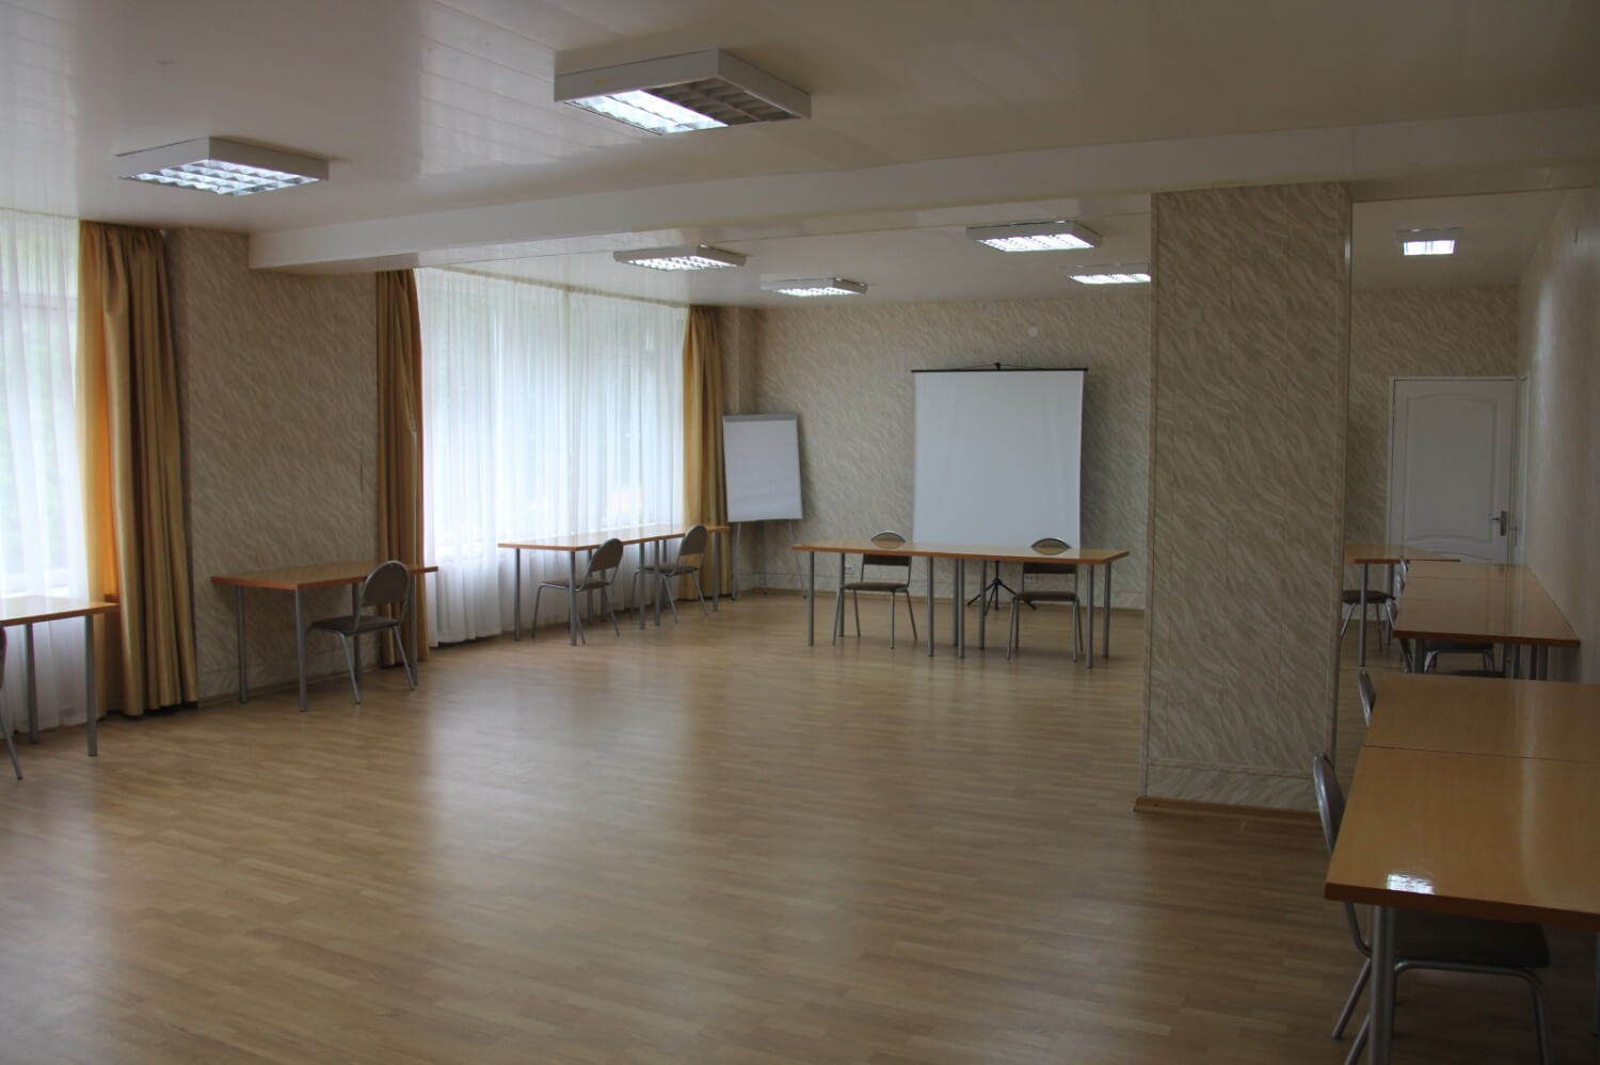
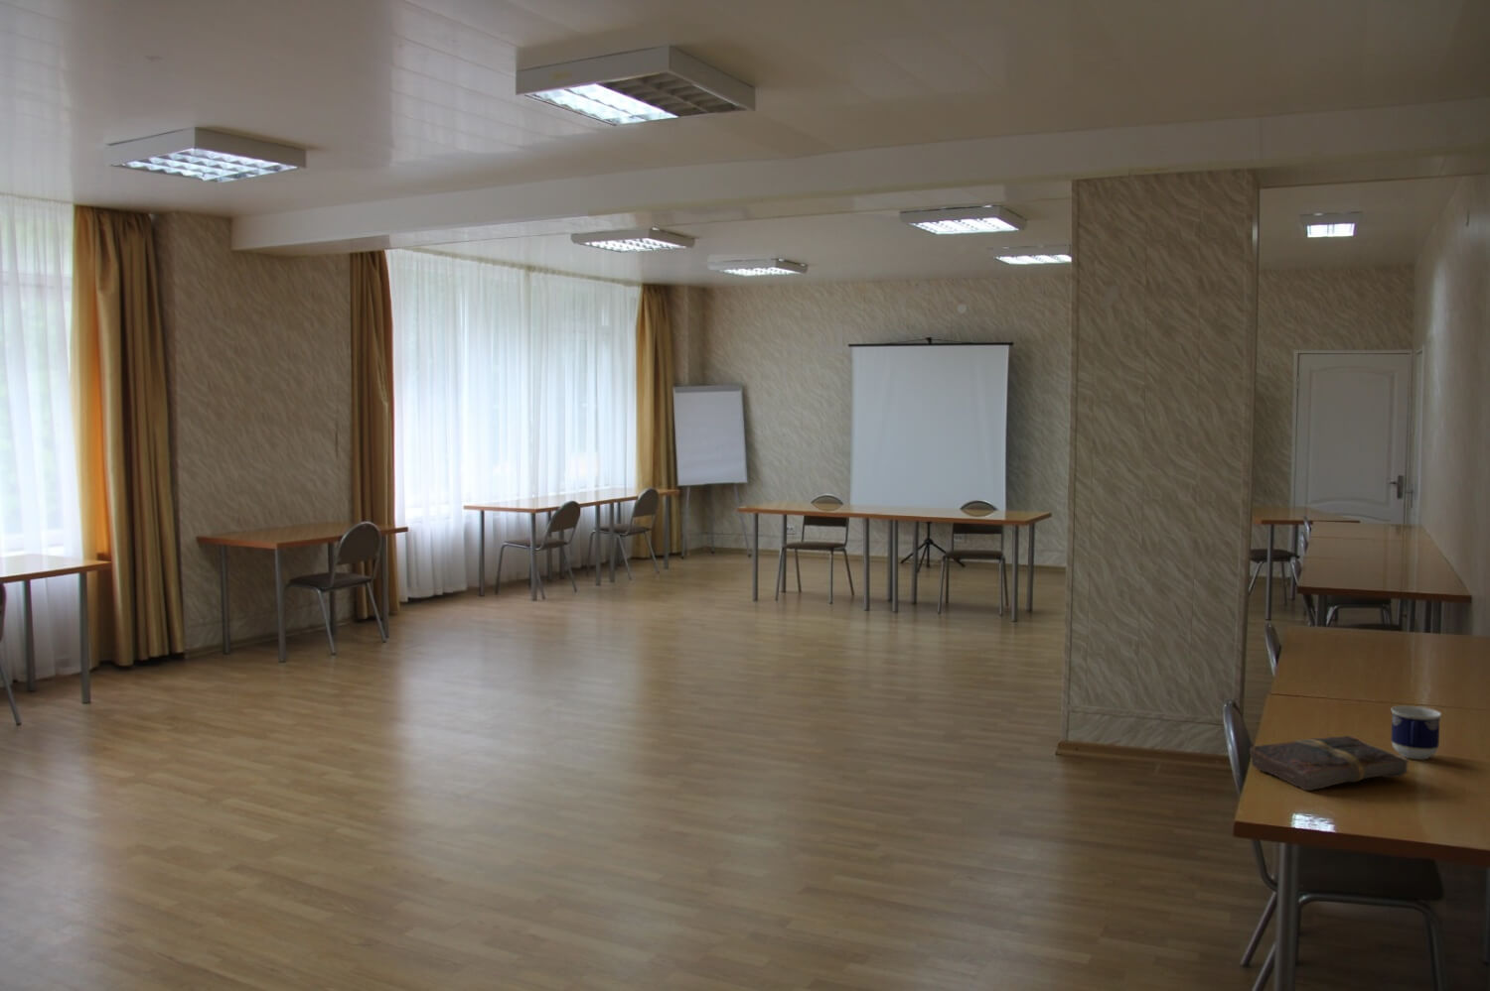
+ cup [1389,706,1442,760]
+ book [1249,736,1409,792]
